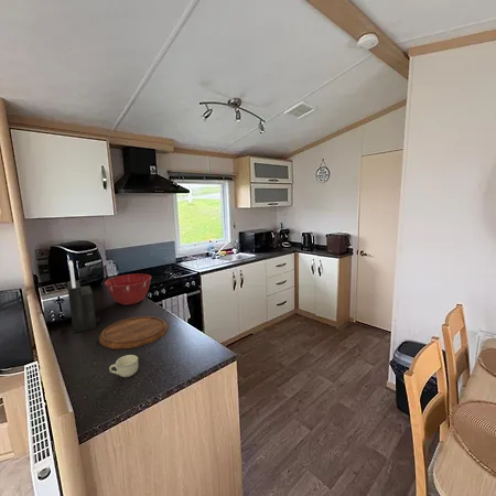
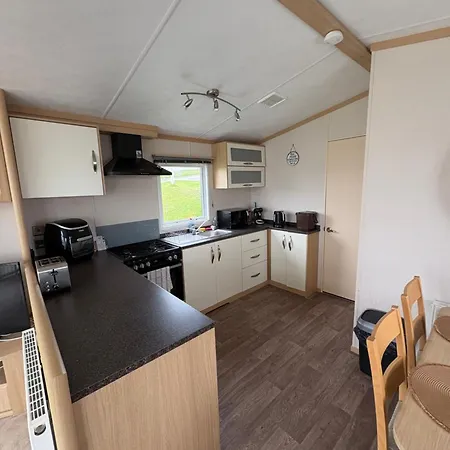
- cutting board [98,315,169,349]
- mixing bowl [104,273,152,306]
- knife block [66,260,100,334]
- cup [108,354,139,378]
